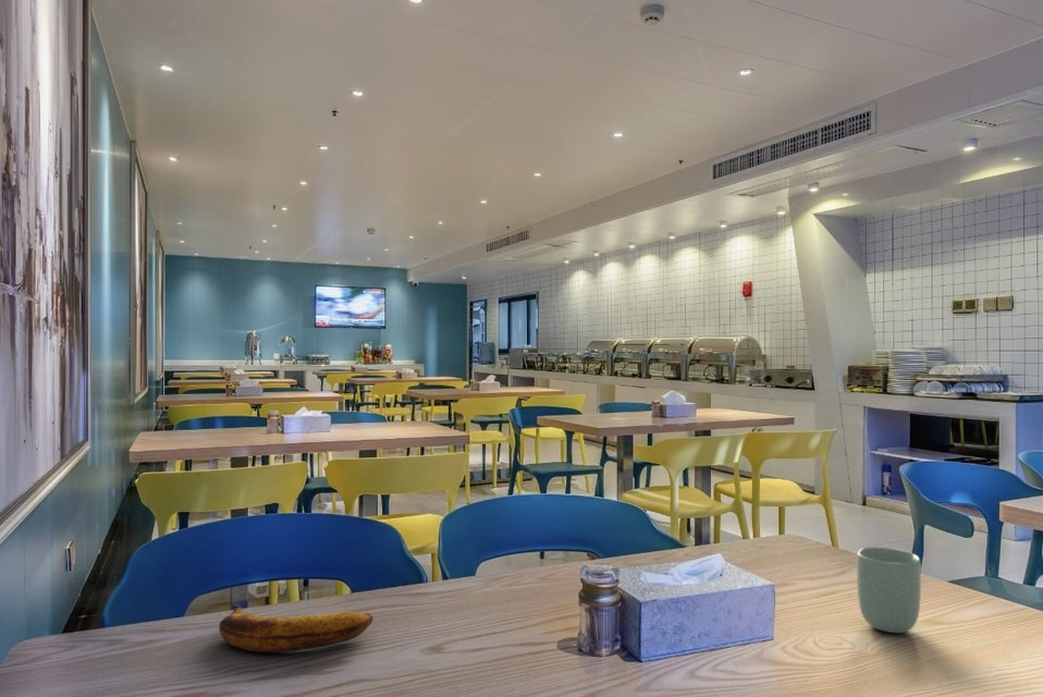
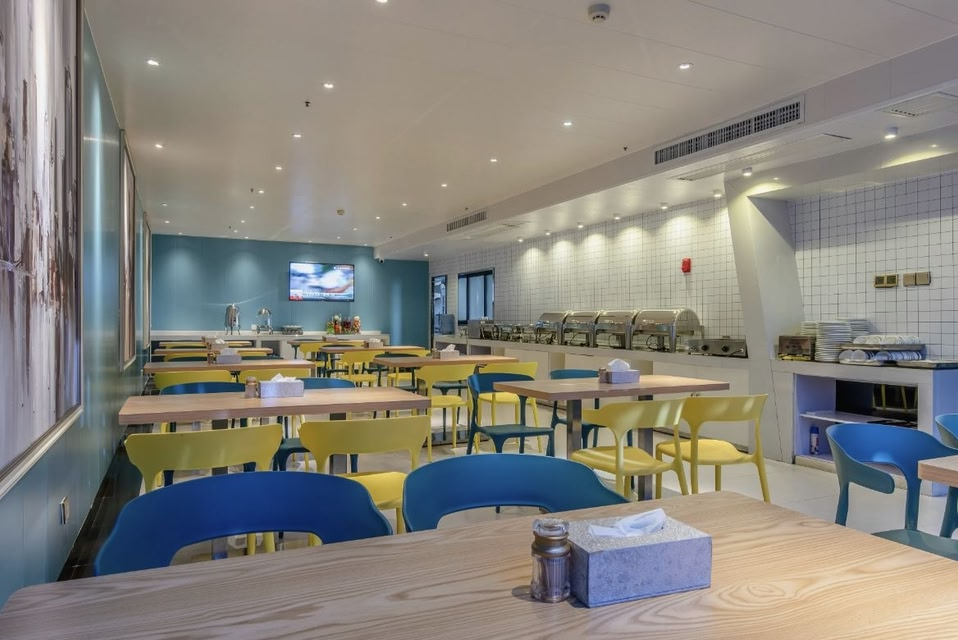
- cup [856,546,922,634]
- banana [218,604,375,653]
